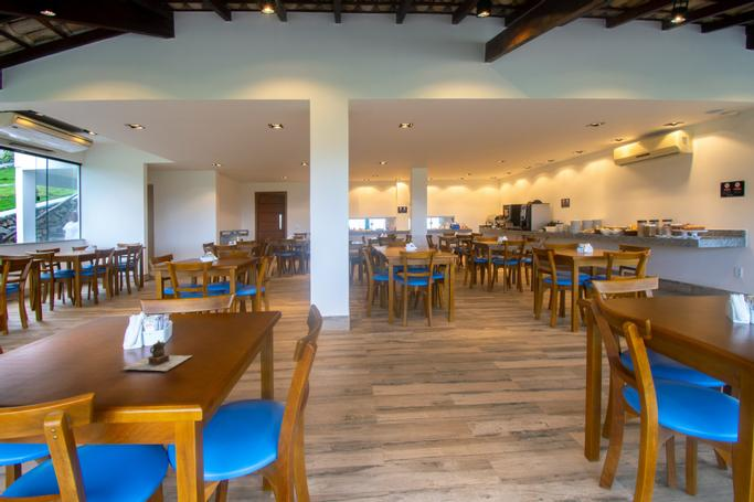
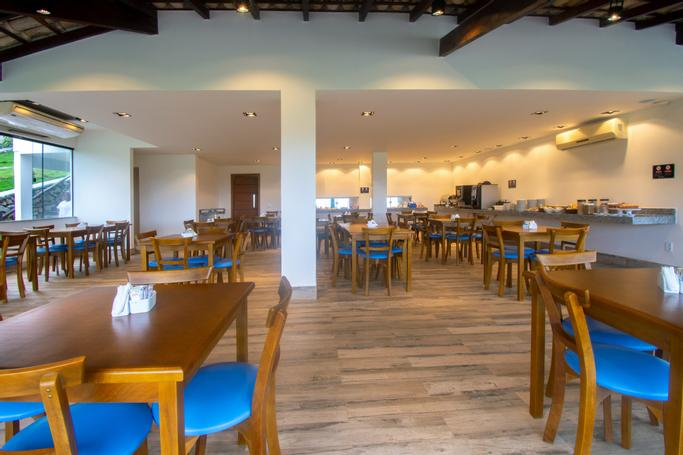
- teapot [121,339,193,372]
